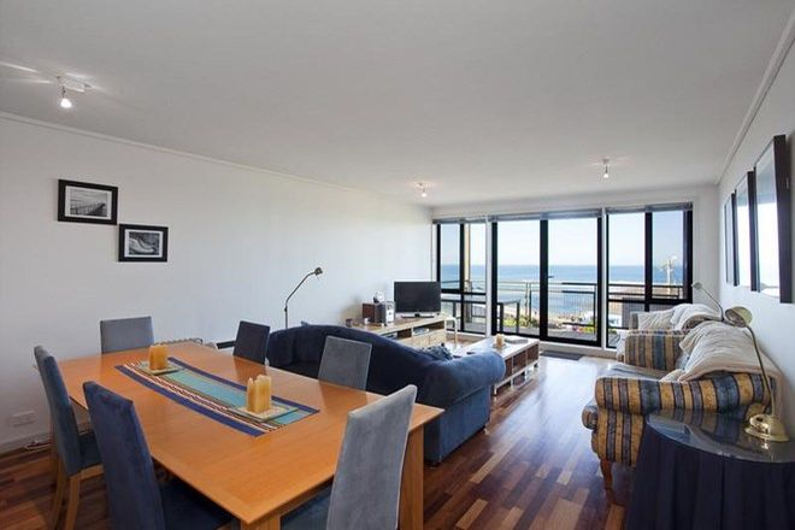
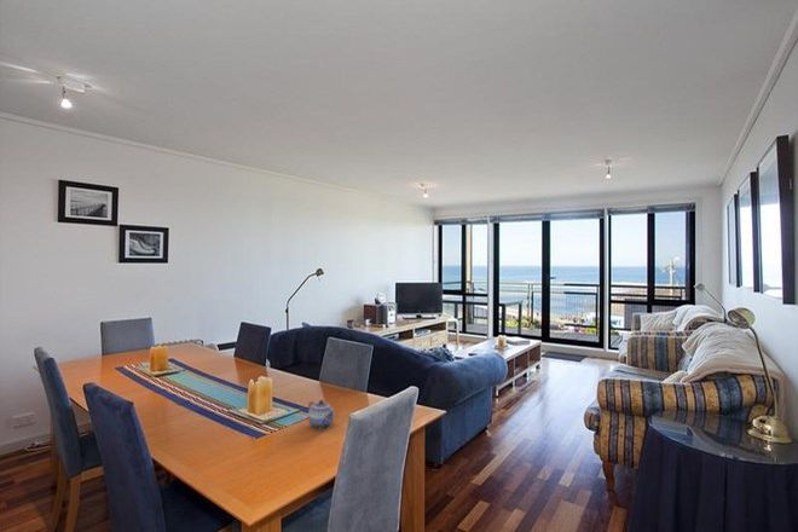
+ teapot [307,399,336,429]
